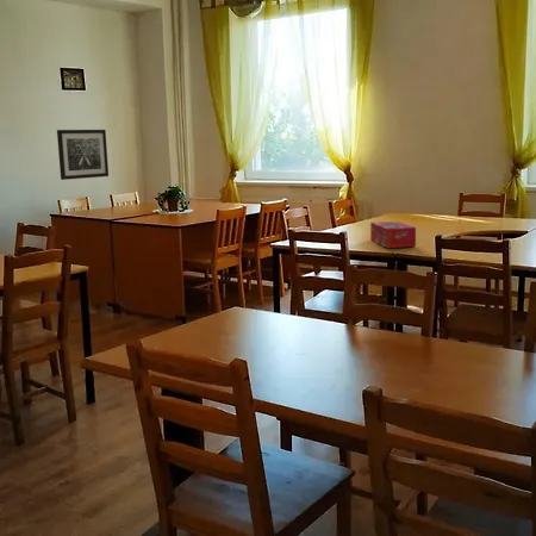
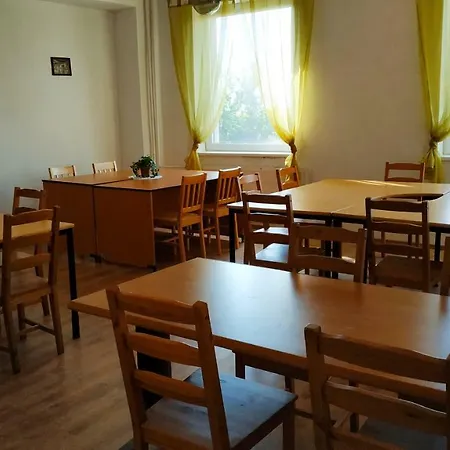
- tissue box [369,220,417,249]
- wall art [56,129,110,181]
